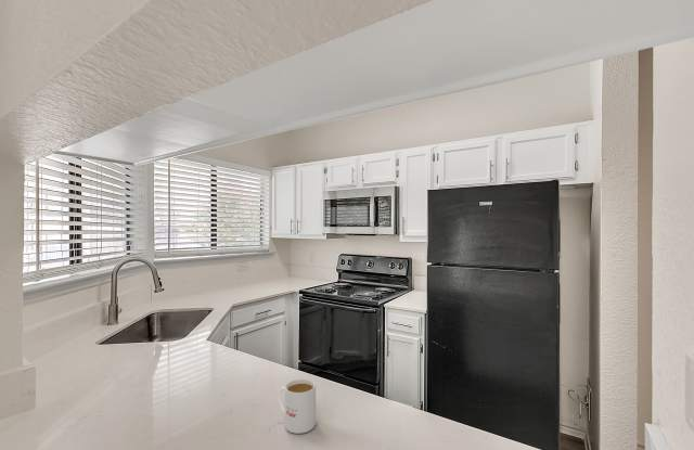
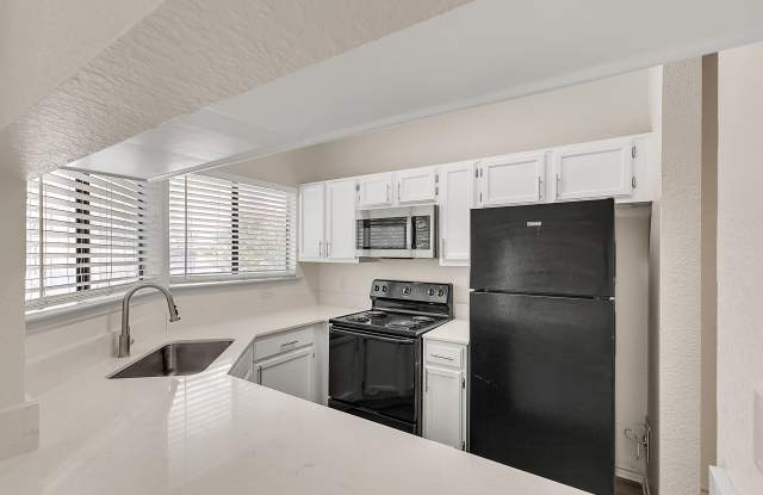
- mug [278,377,317,435]
